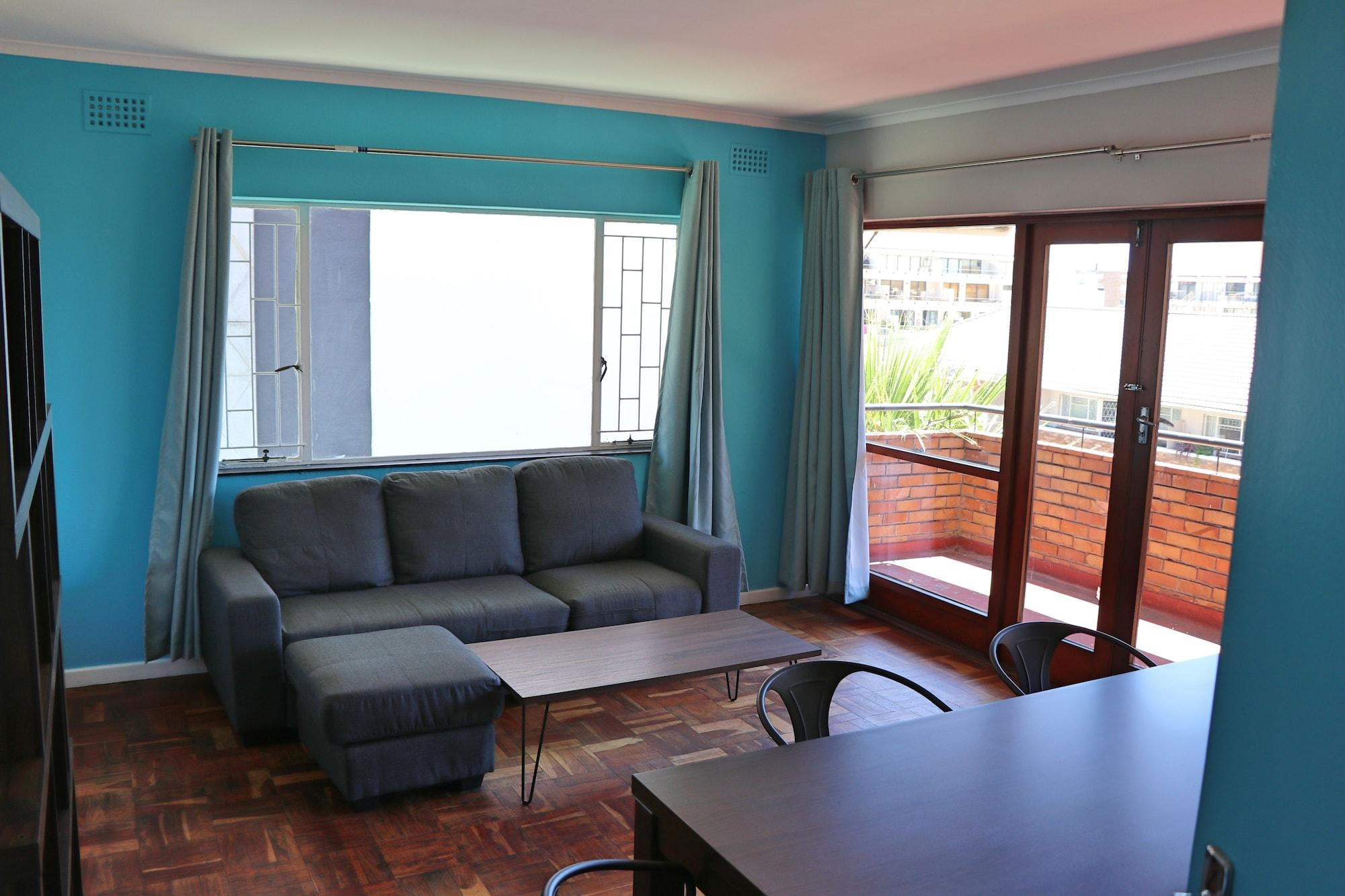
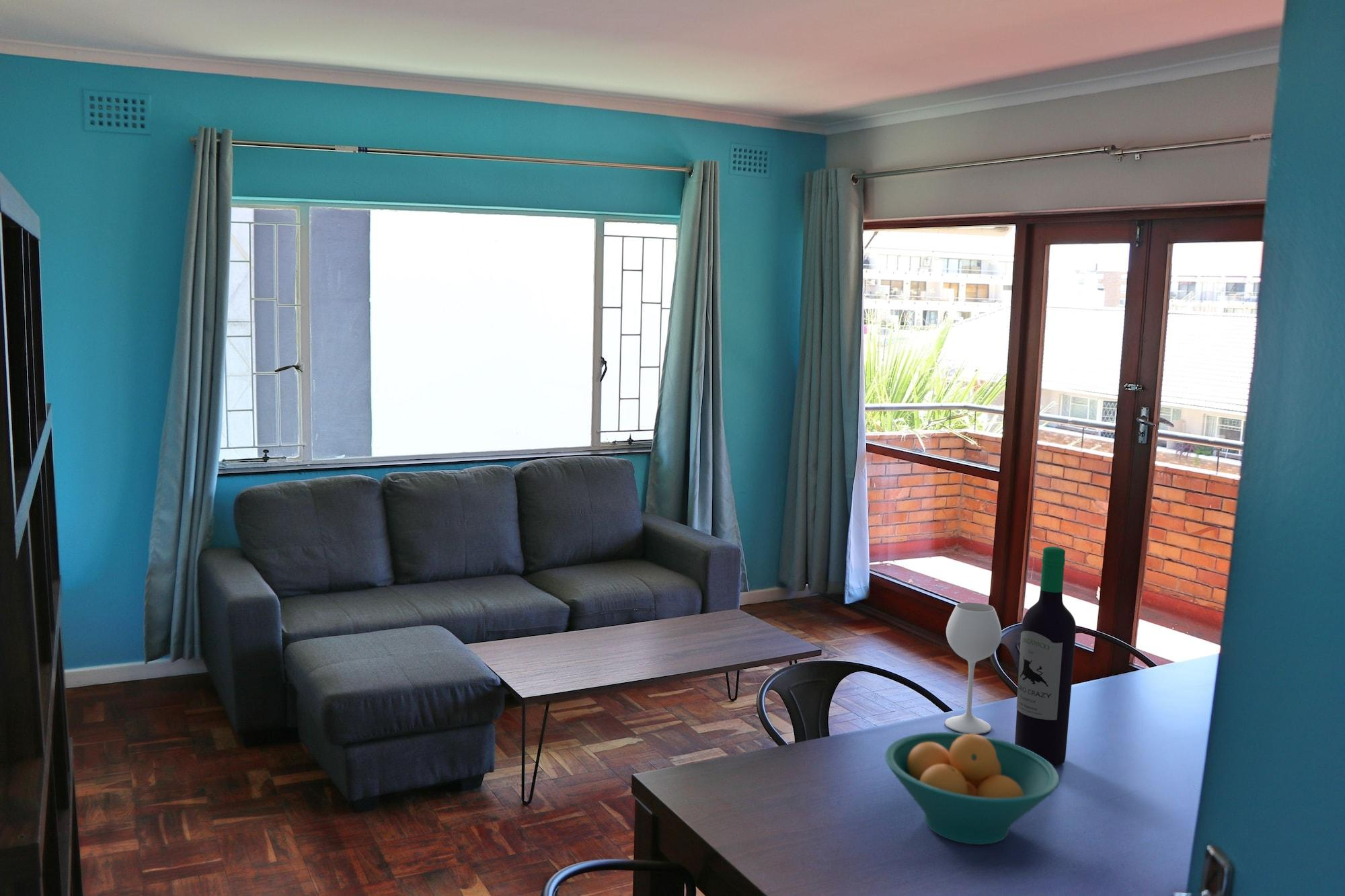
+ wine bottle [944,546,1077,767]
+ fruit bowl [884,731,1060,846]
